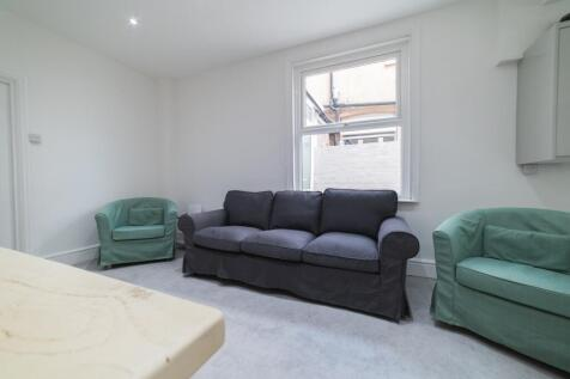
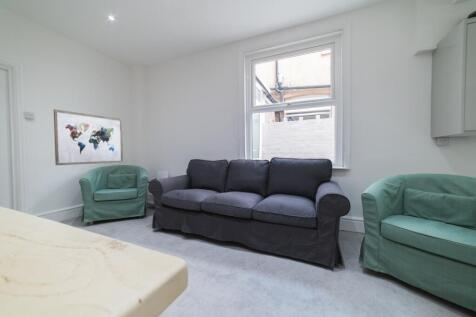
+ wall art [53,108,124,166]
